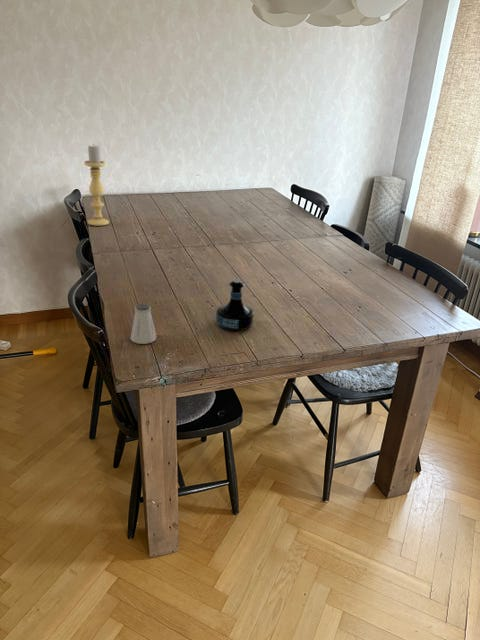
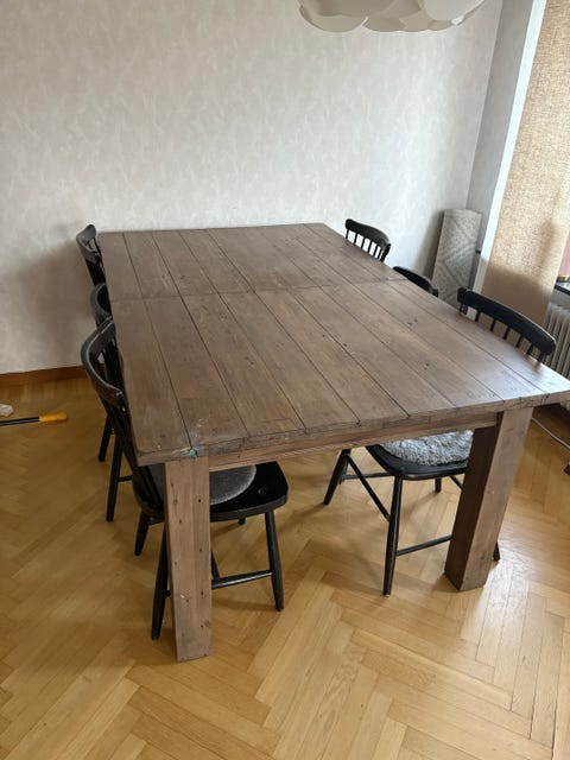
- tequila bottle [215,278,255,332]
- saltshaker [129,302,157,345]
- candle holder [83,145,110,227]
